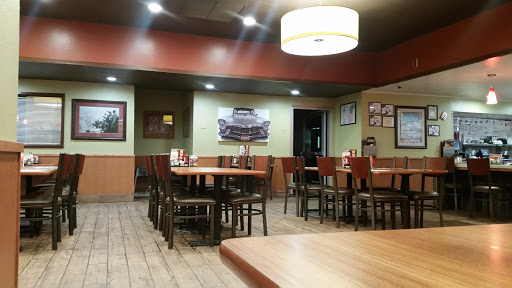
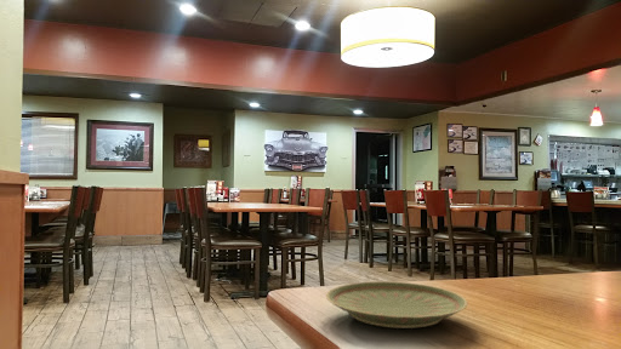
+ plate [325,280,468,330]
